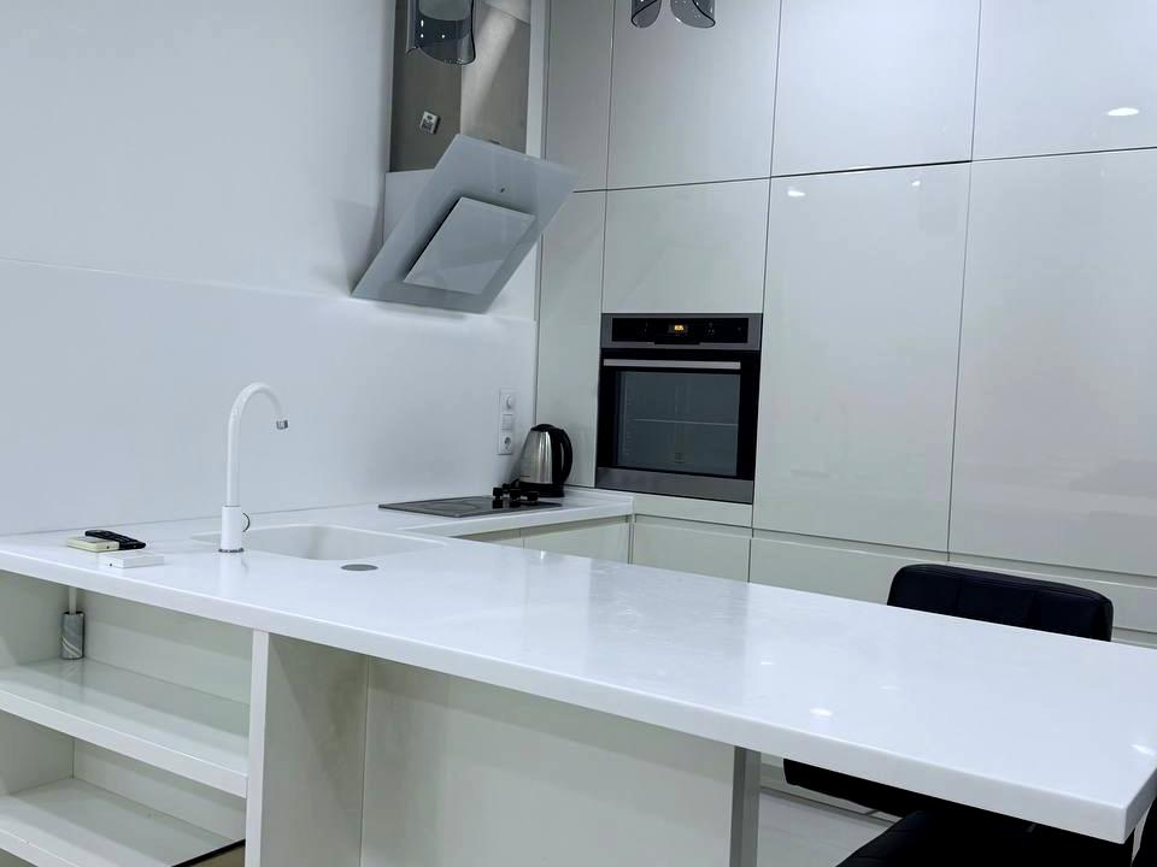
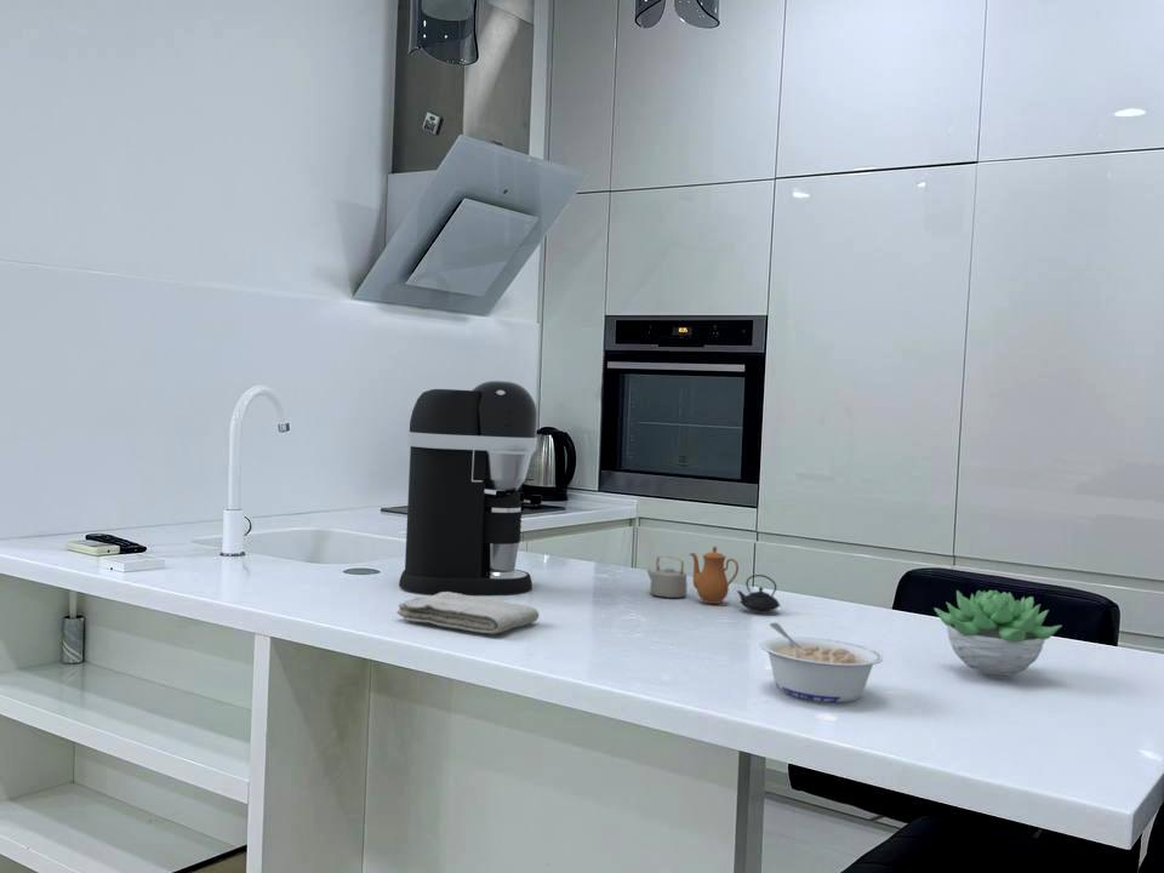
+ succulent plant [932,589,1063,677]
+ coffee maker [398,380,538,595]
+ teapot [646,544,781,612]
+ legume [759,622,884,703]
+ washcloth [395,592,541,635]
